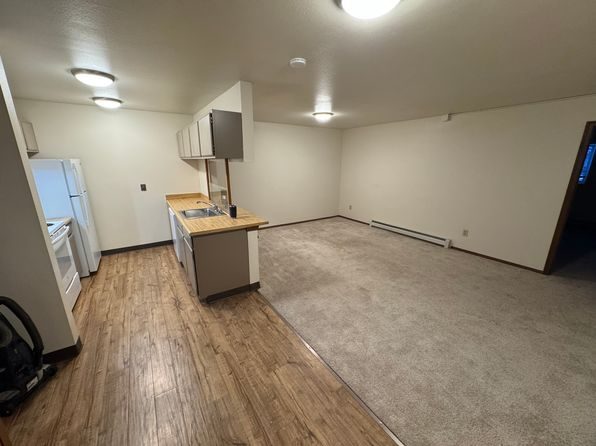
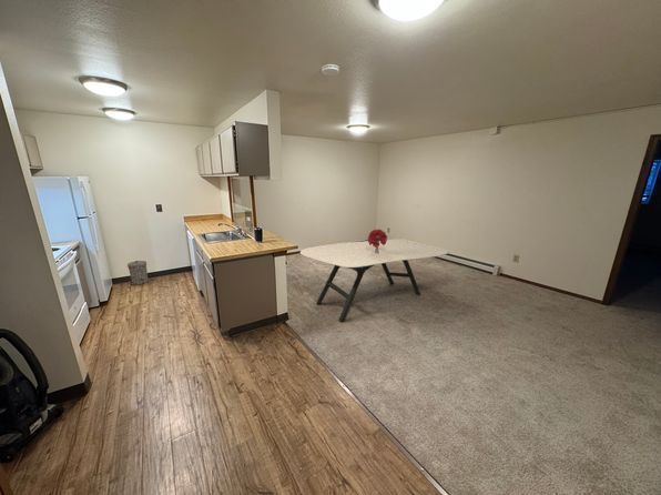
+ bouquet [366,228,389,253]
+ trash can [126,260,150,286]
+ dining table [299,238,450,322]
